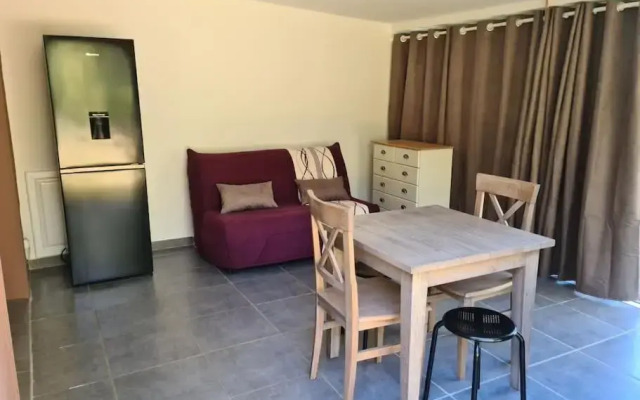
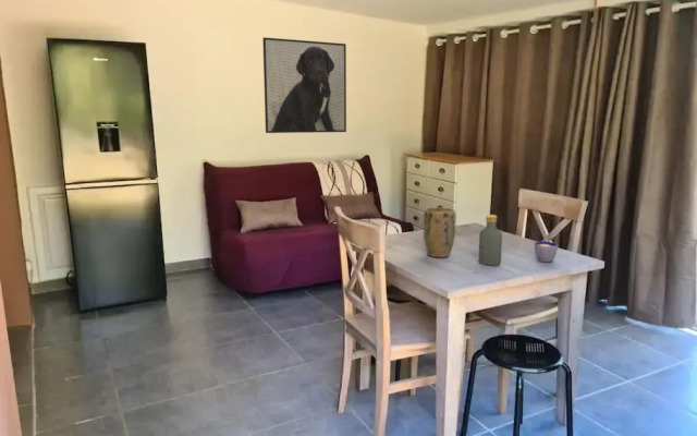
+ cup [534,241,559,264]
+ plant pot [423,206,456,258]
+ vodka [477,214,503,267]
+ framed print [261,36,347,134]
